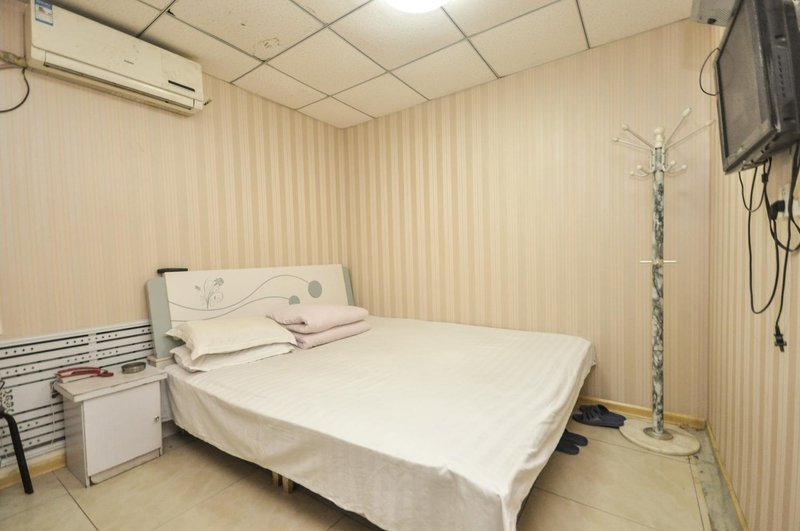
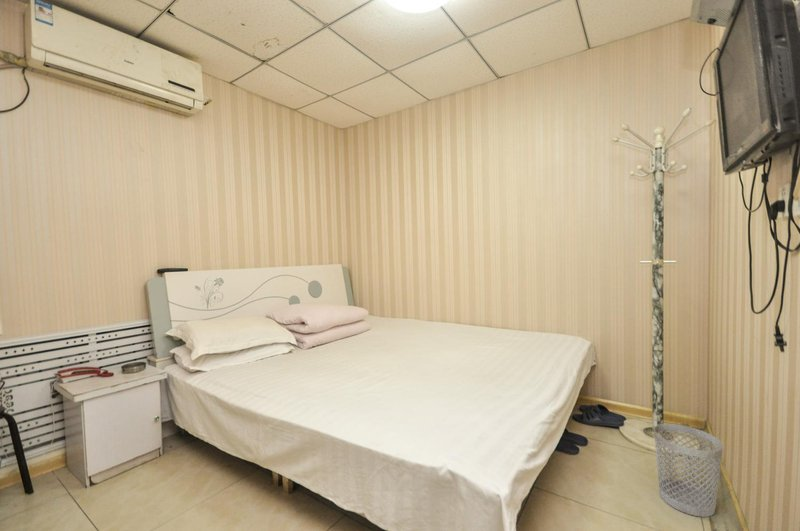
+ wastebasket [653,423,724,518]
